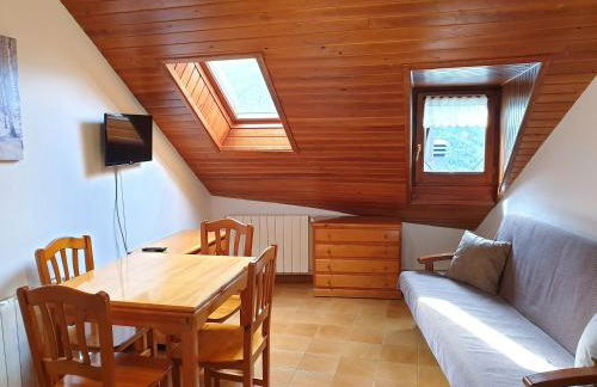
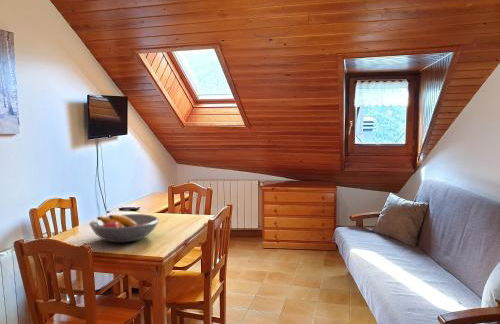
+ fruit bowl [88,213,160,243]
